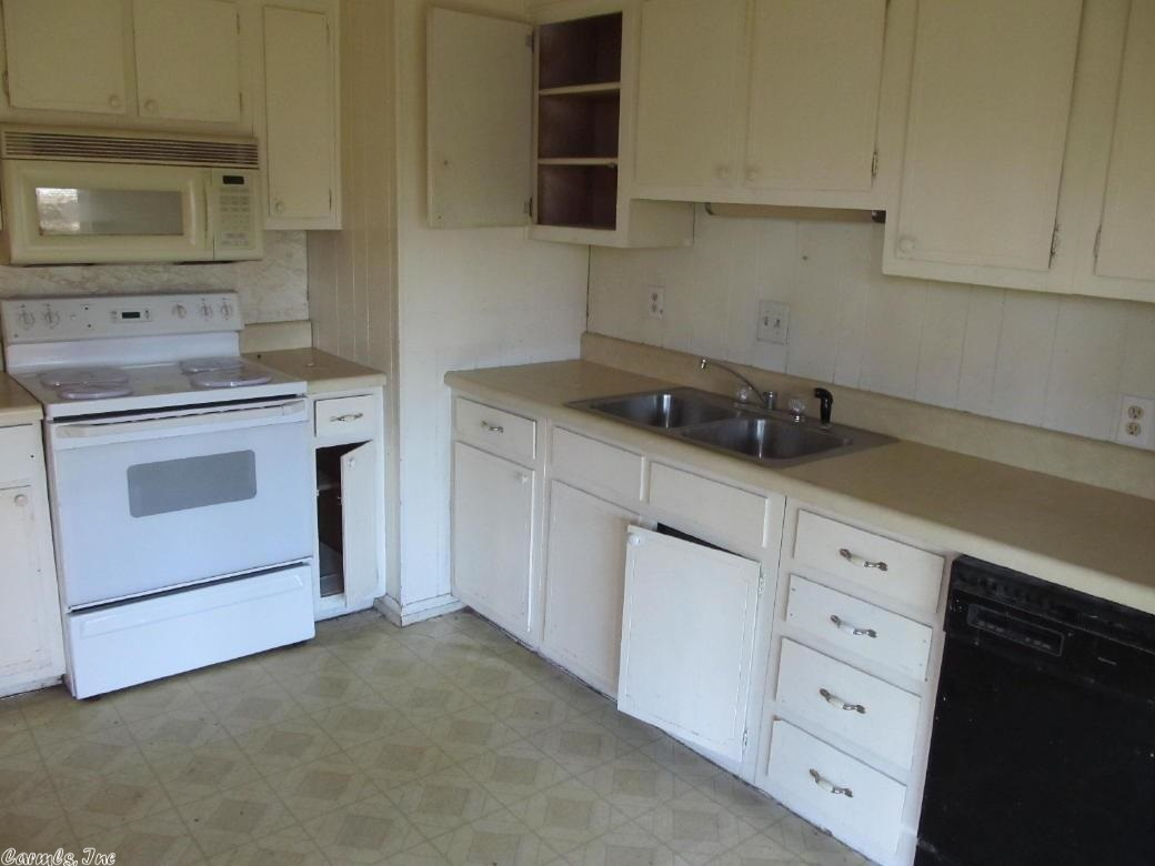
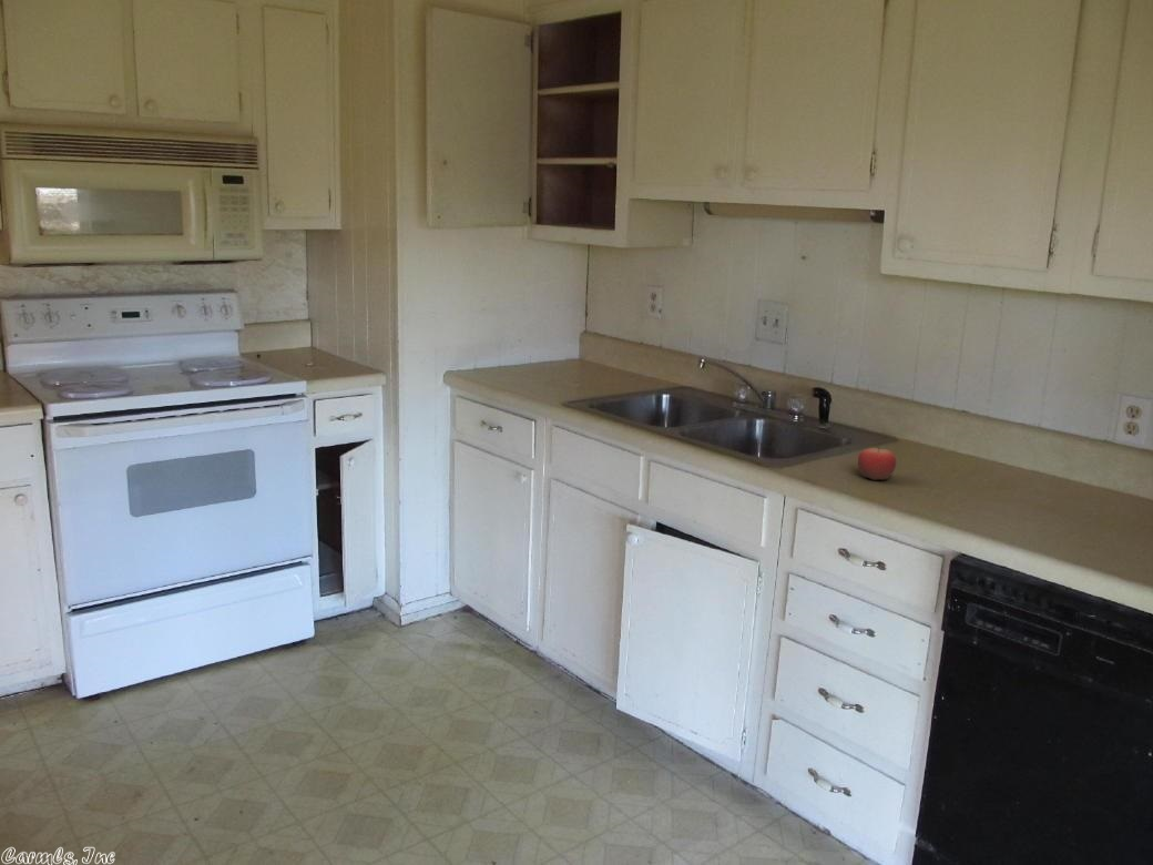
+ fruit [857,442,897,481]
